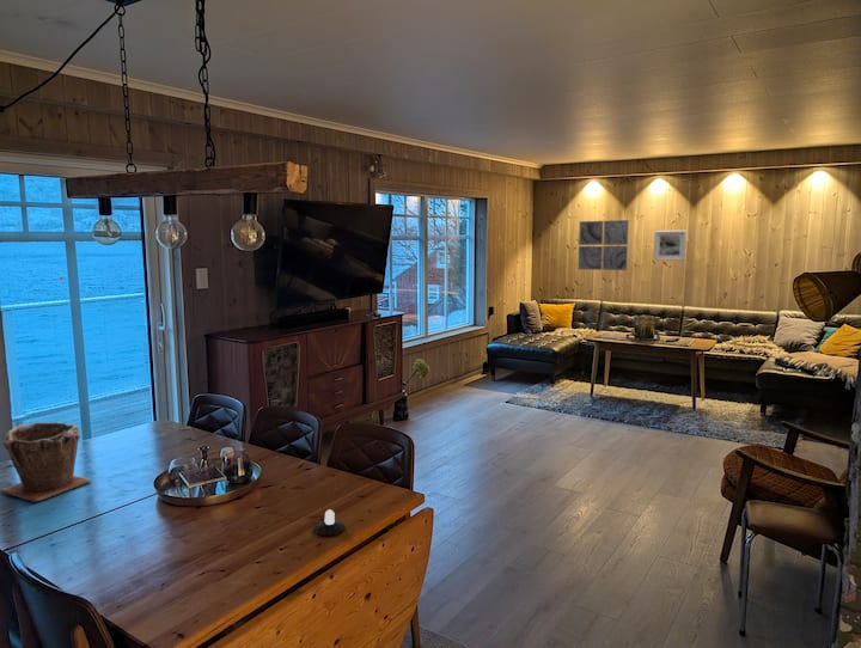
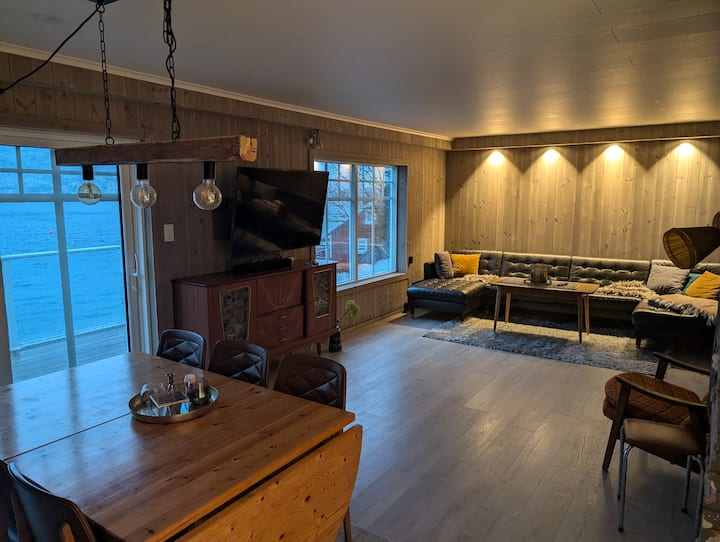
- wall art [578,219,630,271]
- candle [312,509,347,537]
- plant pot [0,421,91,503]
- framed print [653,230,688,262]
